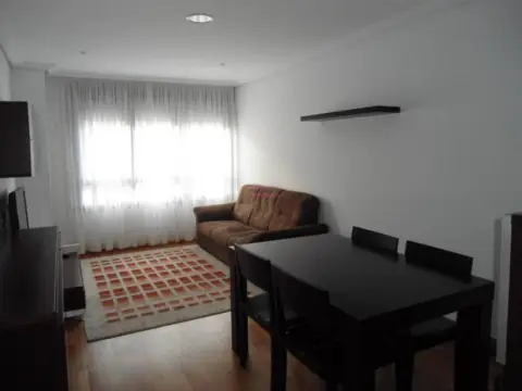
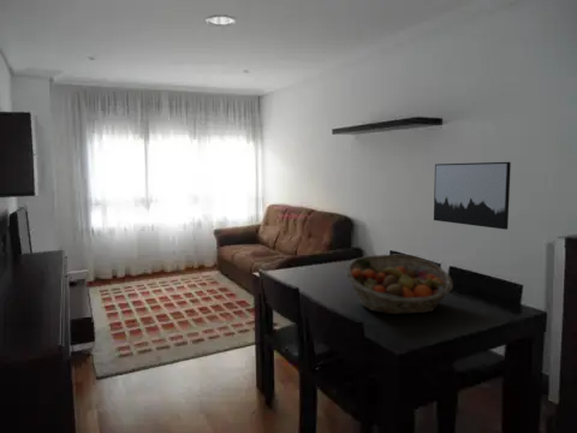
+ wall art [433,161,512,231]
+ fruit basket [345,254,454,315]
